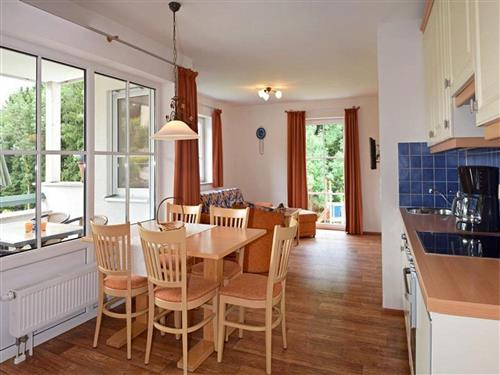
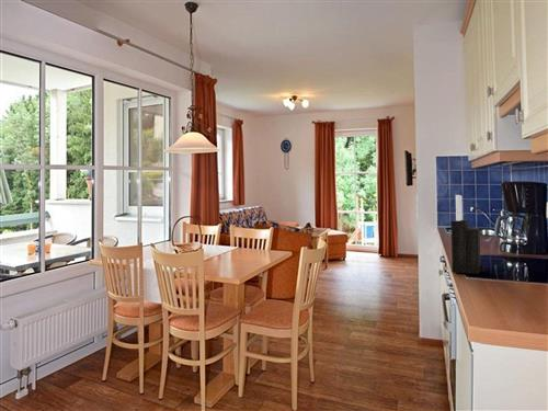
+ knife block [450,194,487,275]
